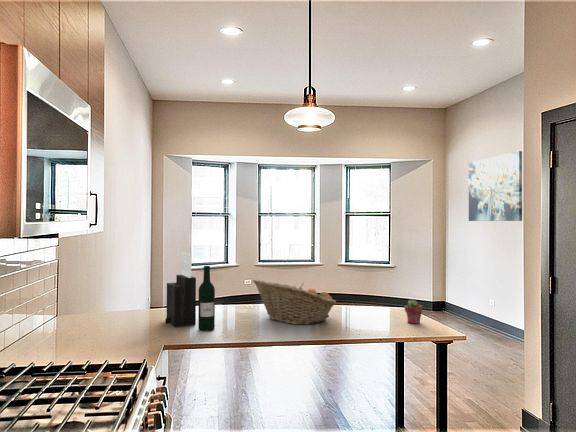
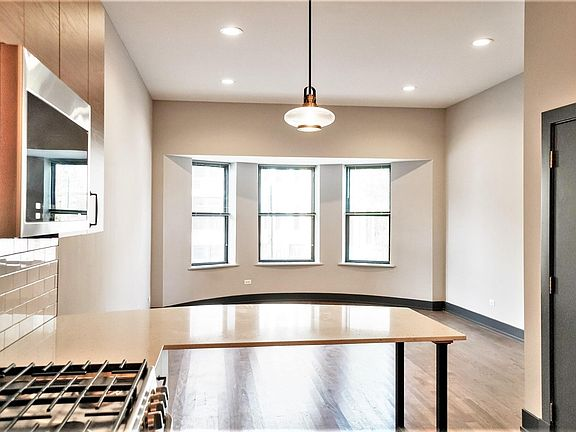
- knife block [165,251,197,328]
- wall art [468,150,523,222]
- wine bottle [197,265,216,332]
- fruit basket [252,278,337,326]
- potted succulent [403,298,423,325]
